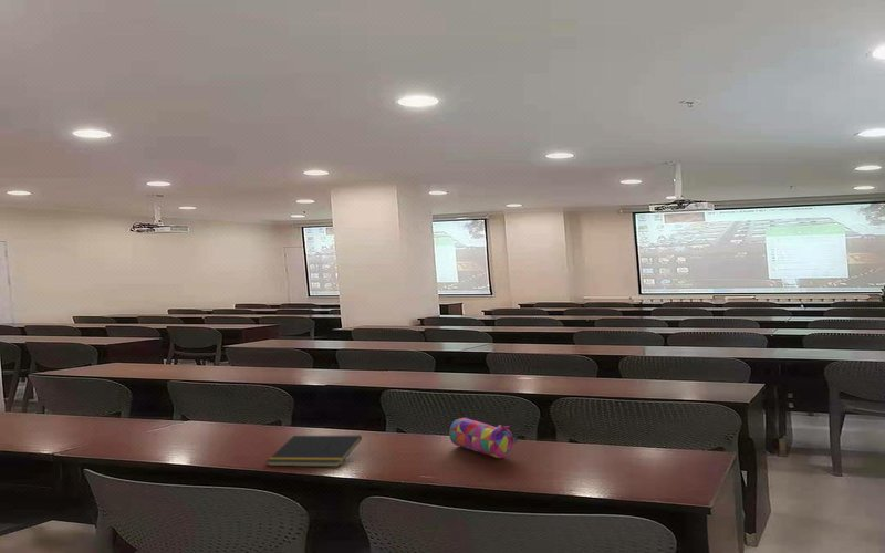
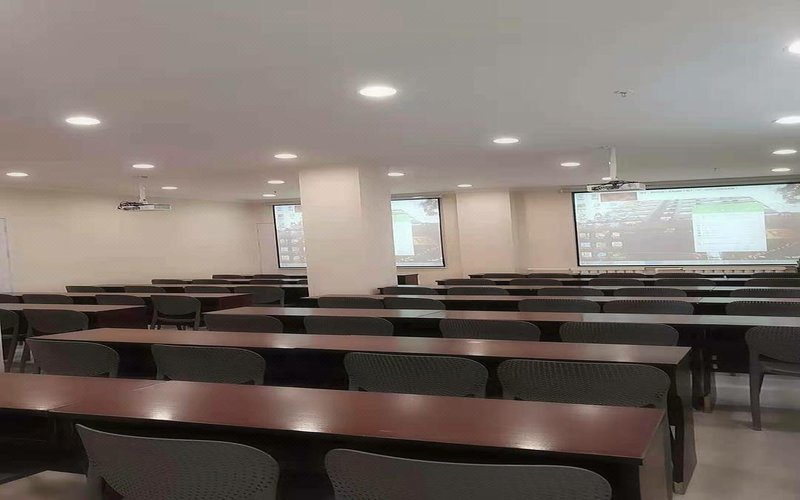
- notepad [266,435,363,468]
- pencil case [448,417,518,459]
